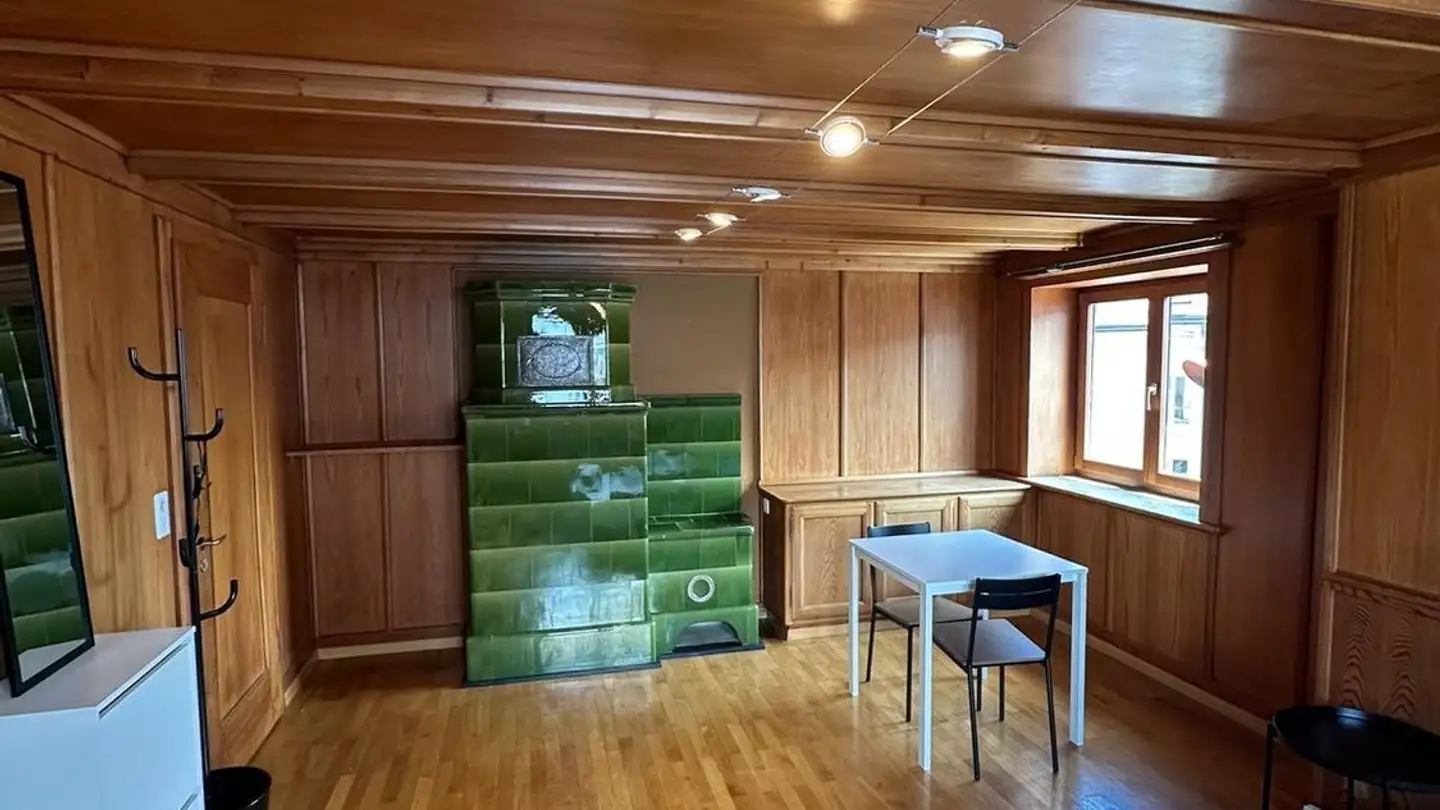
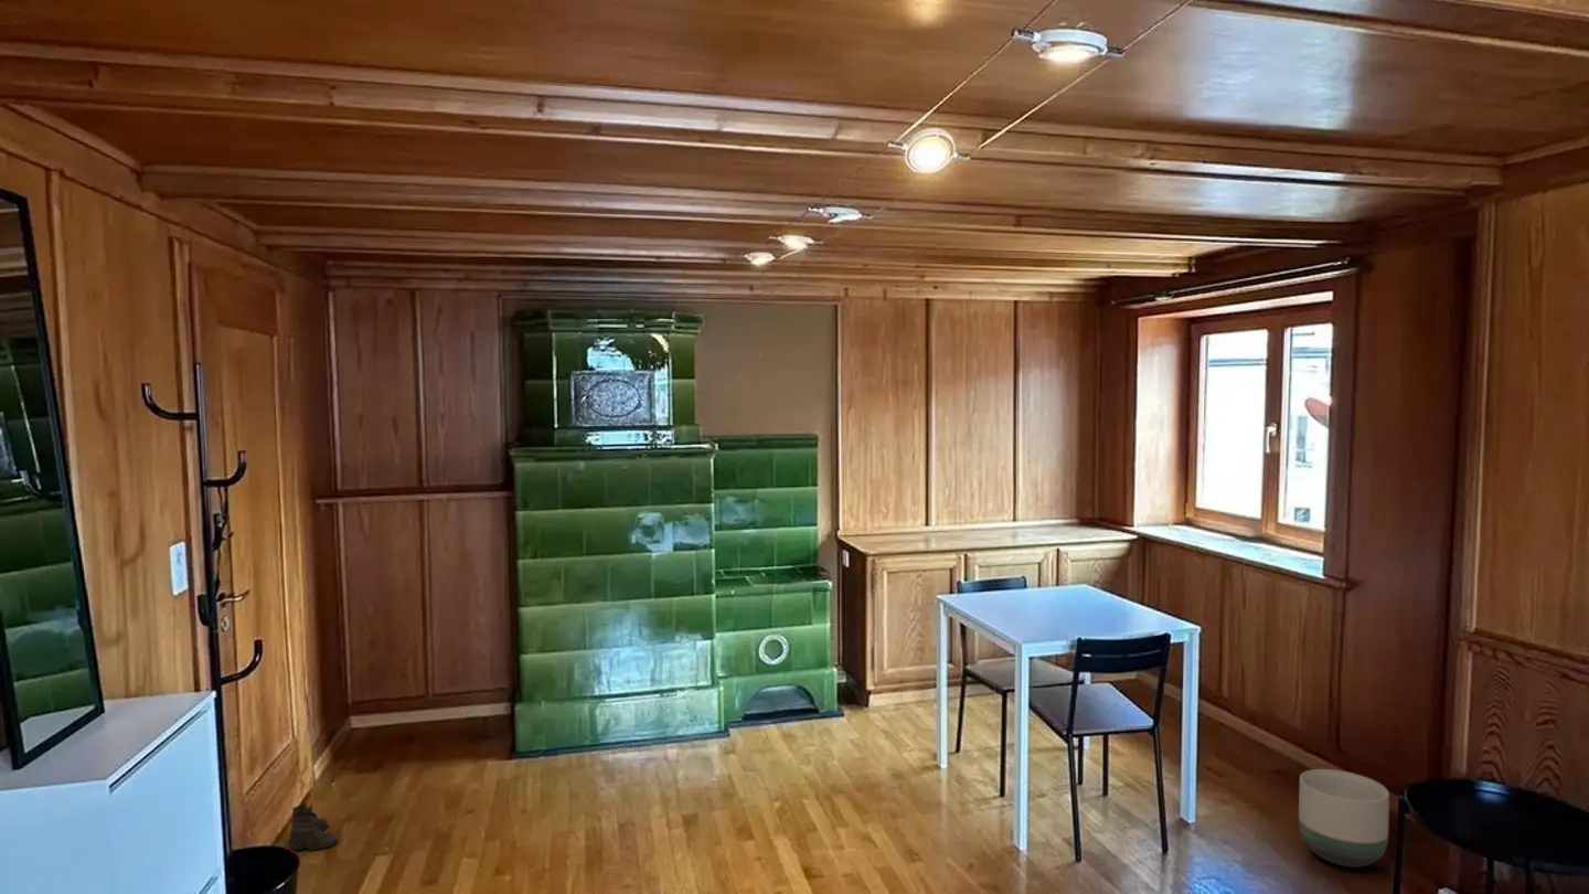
+ boots [288,801,339,855]
+ planter [1298,768,1390,869]
